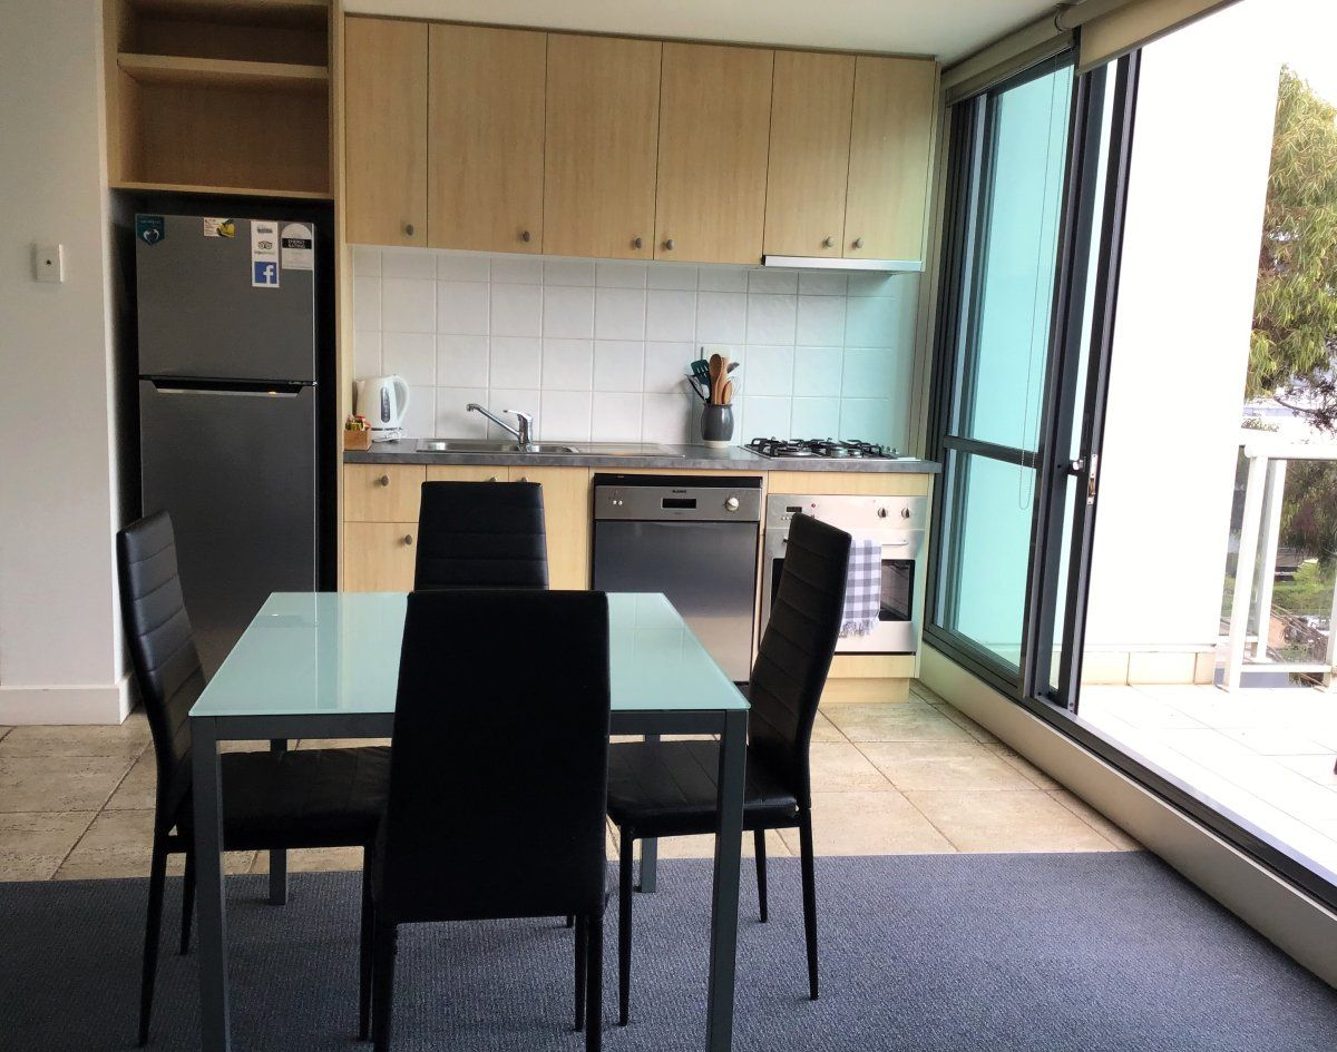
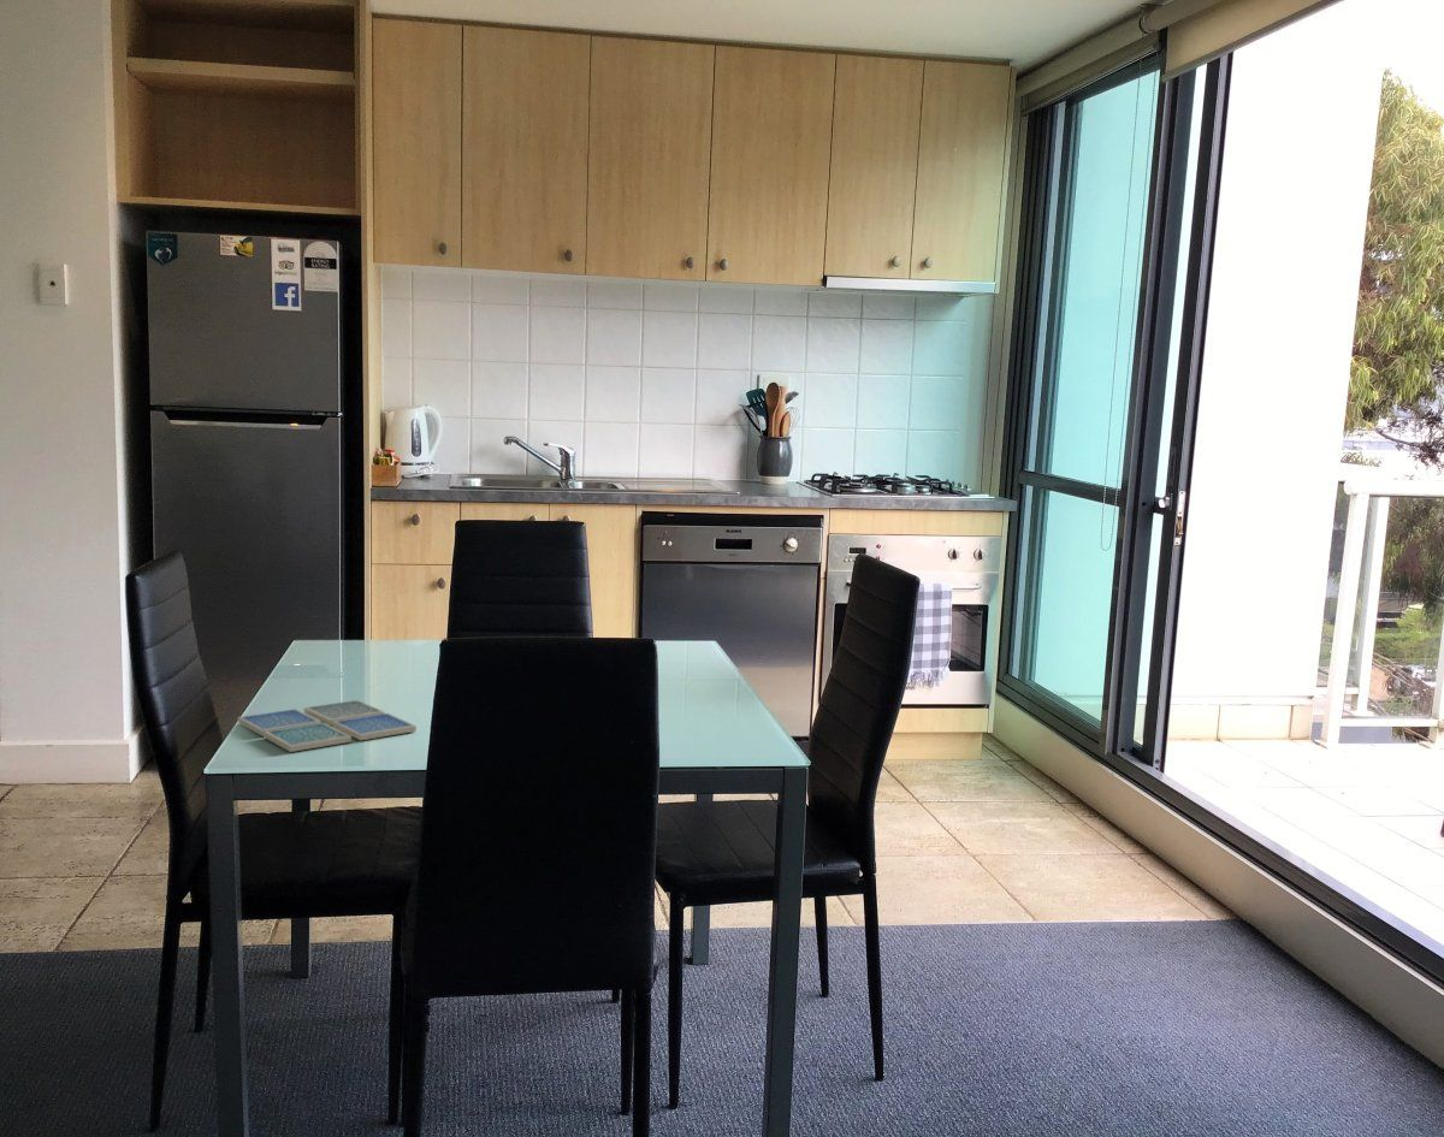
+ drink coaster [237,699,418,753]
